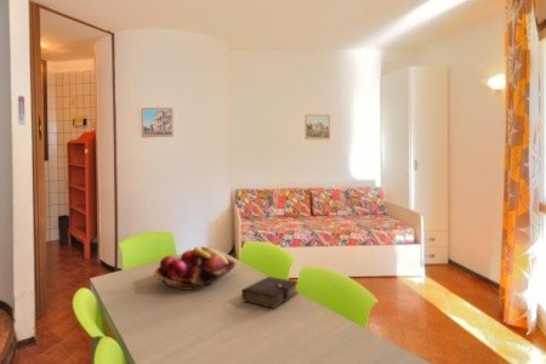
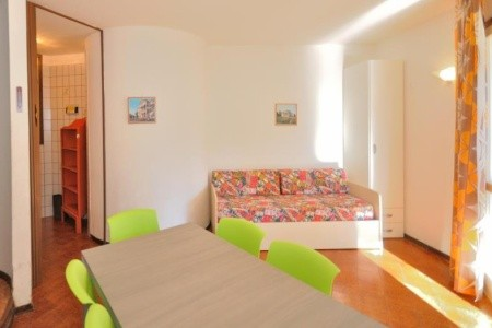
- fruit basket [153,245,238,291]
- book [235,275,300,309]
